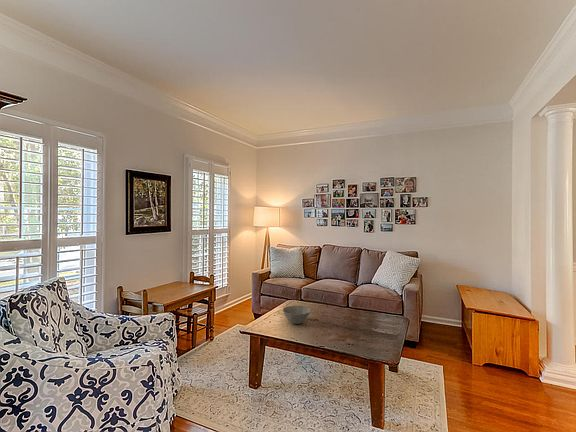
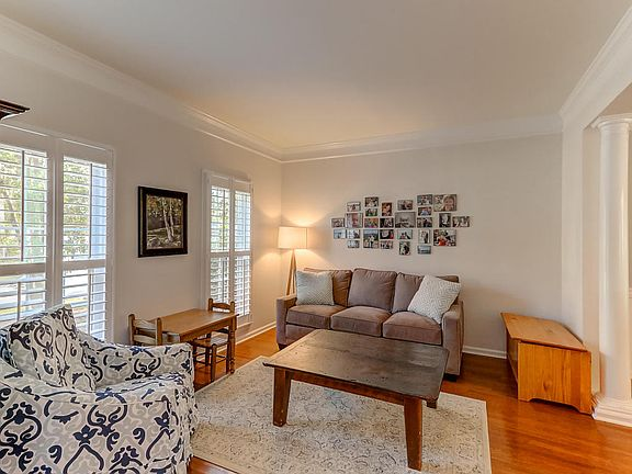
- bowl [282,305,311,325]
